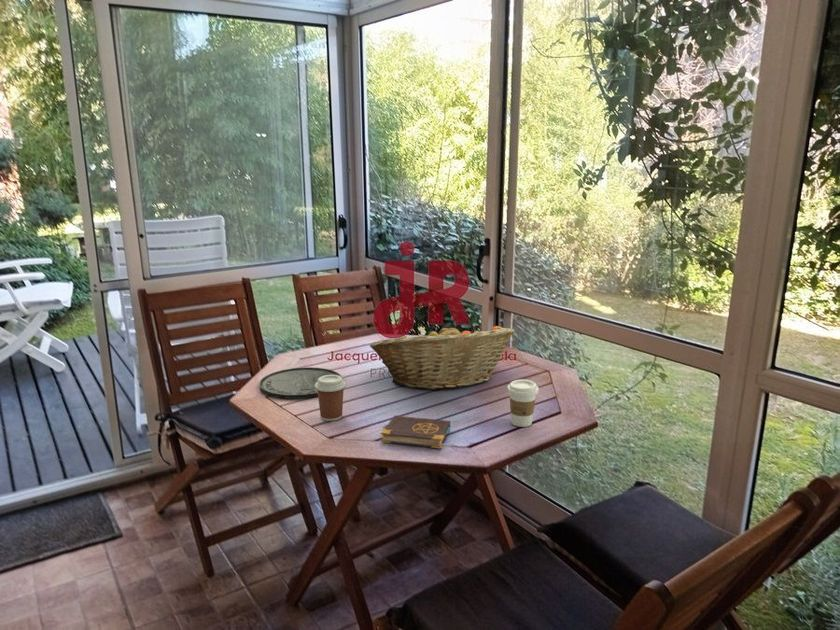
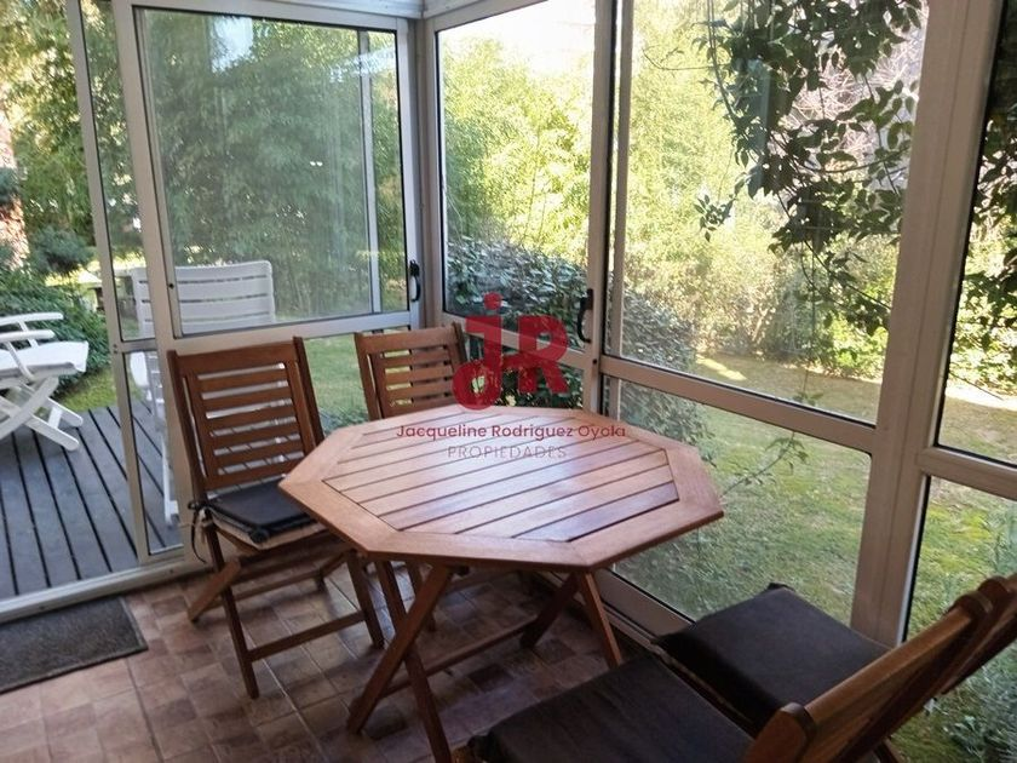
- fruit basket [369,322,516,390]
- plate [258,366,343,400]
- coffee cup [506,379,540,428]
- coffee cup [315,375,347,422]
- book [380,415,451,450]
